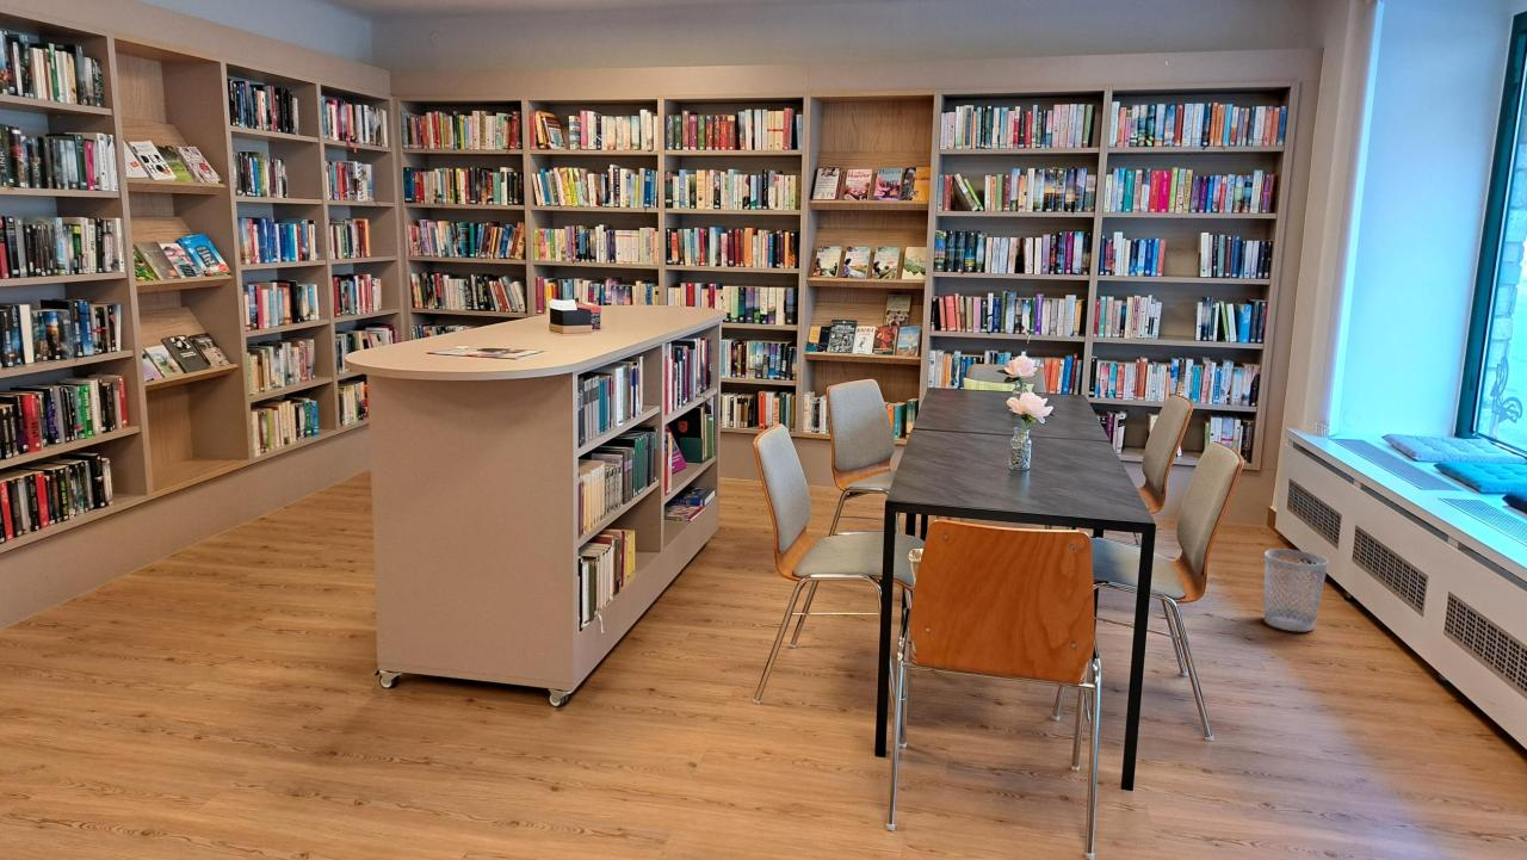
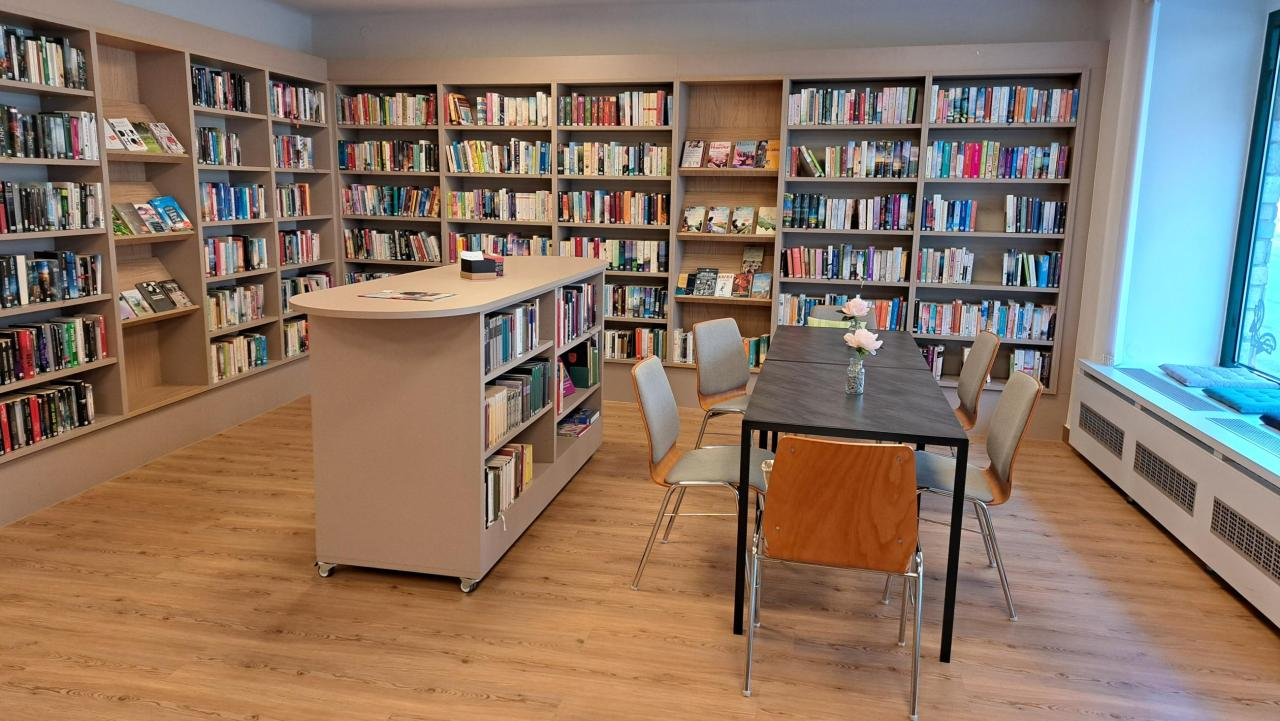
- wastebasket [1263,549,1329,632]
